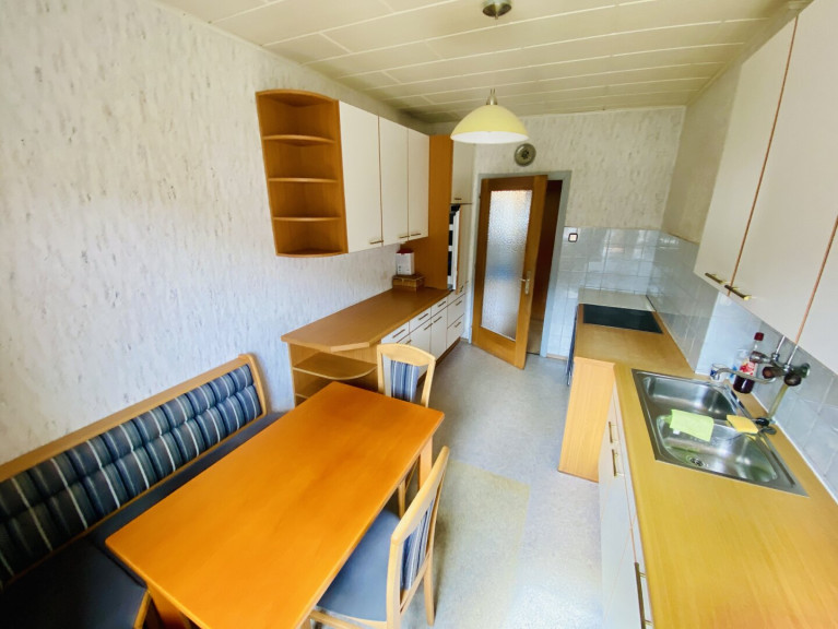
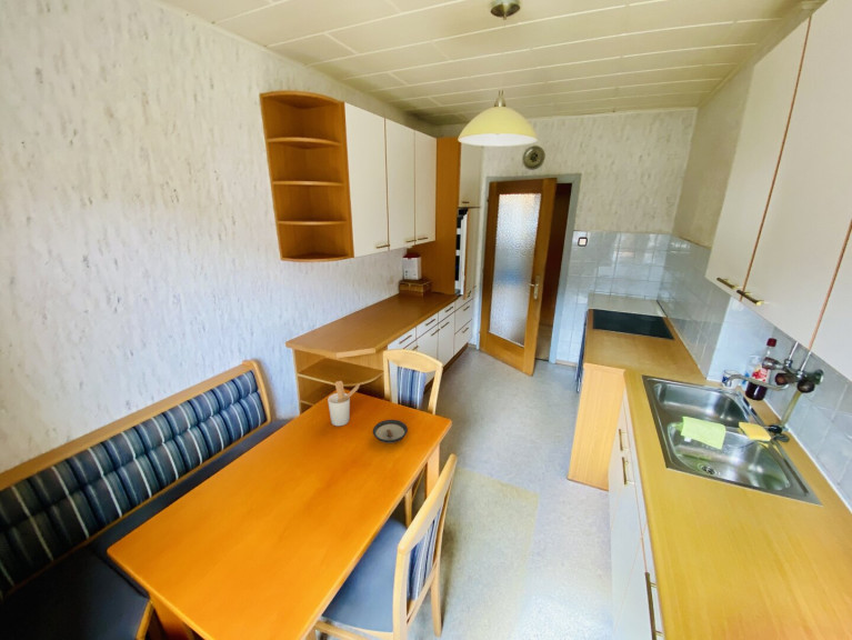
+ saucer [372,419,409,444]
+ utensil holder [327,380,361,427]
